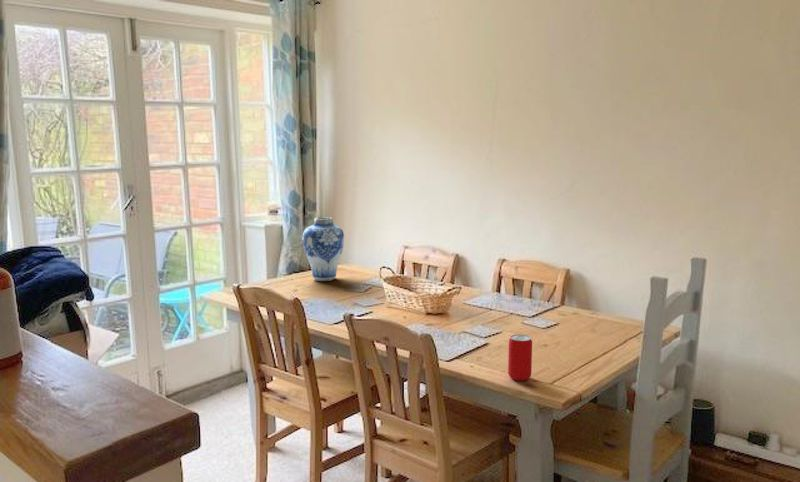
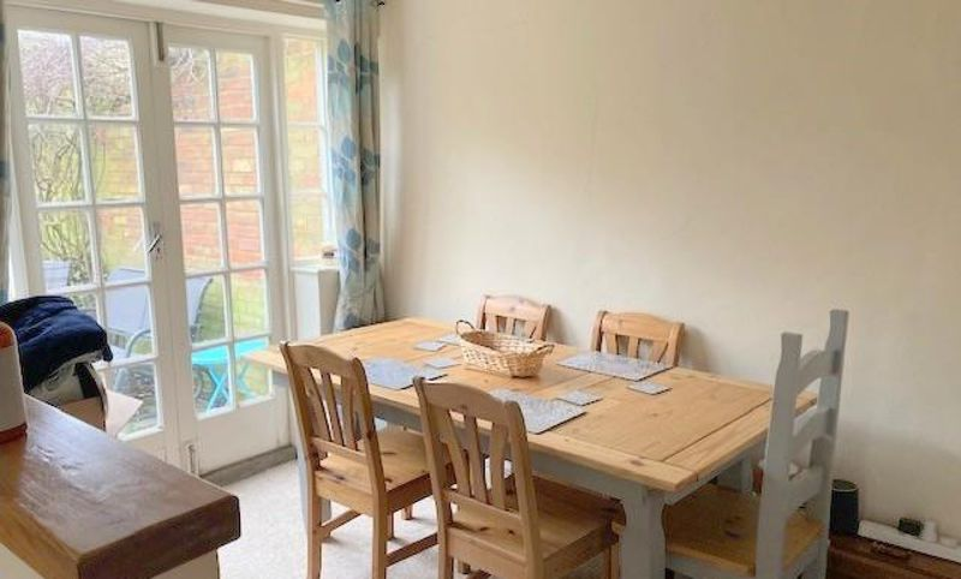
- beverage can [507,333,533,382]
- vase [301,216,345,282]
